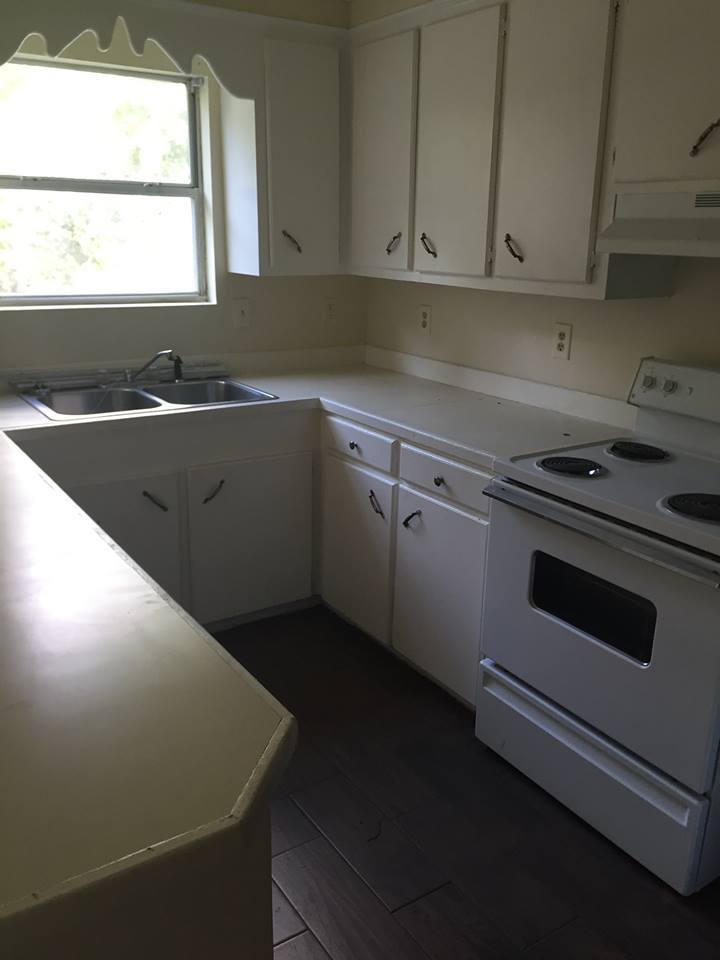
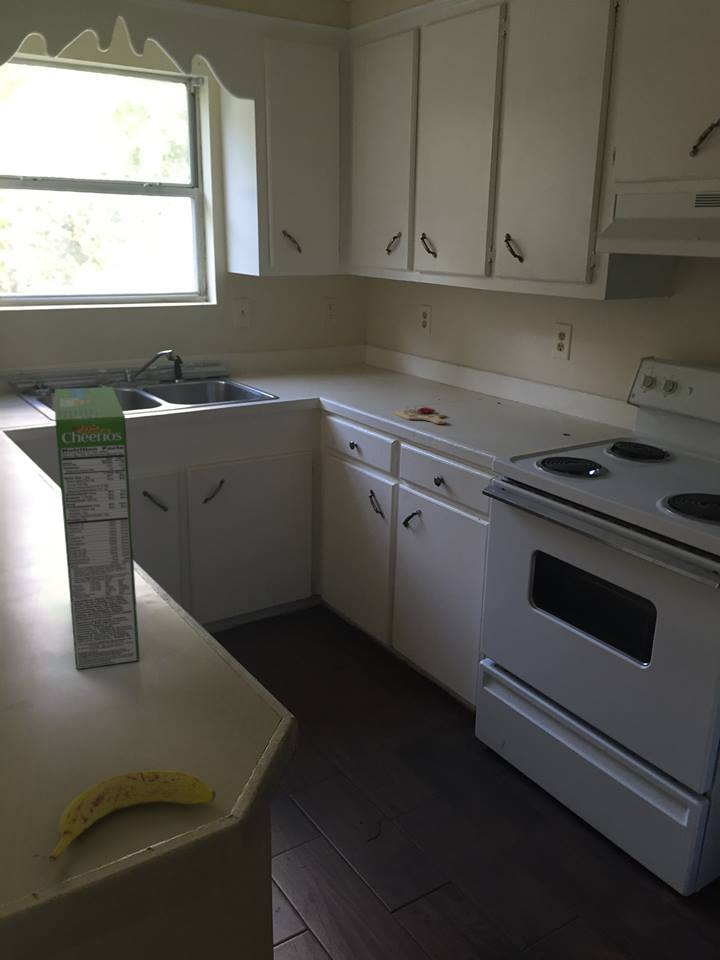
+ banana [32,769,217,865]
+ cutting board [390,404,447,425]
+ cereal box [54,386,140,670]
